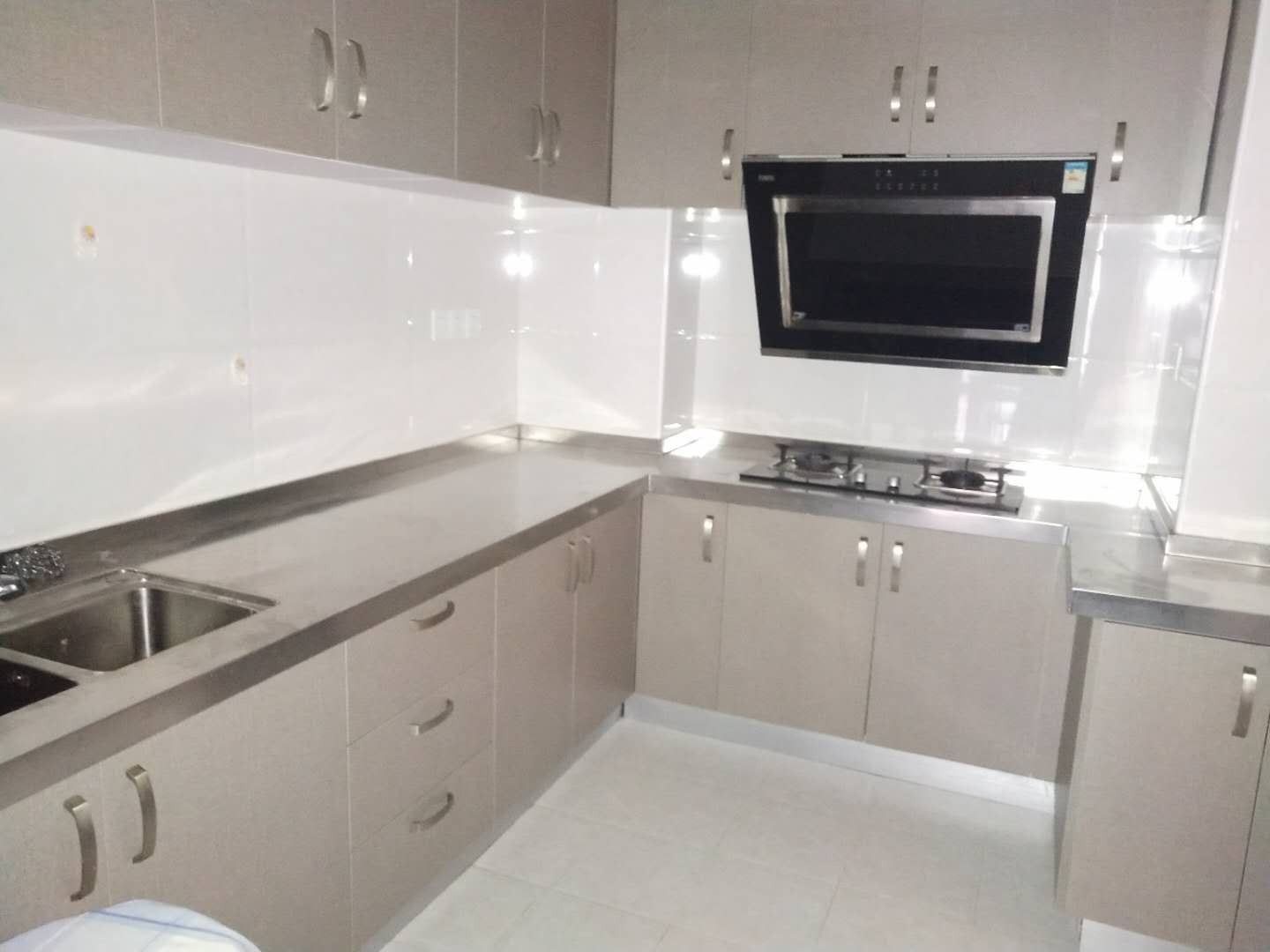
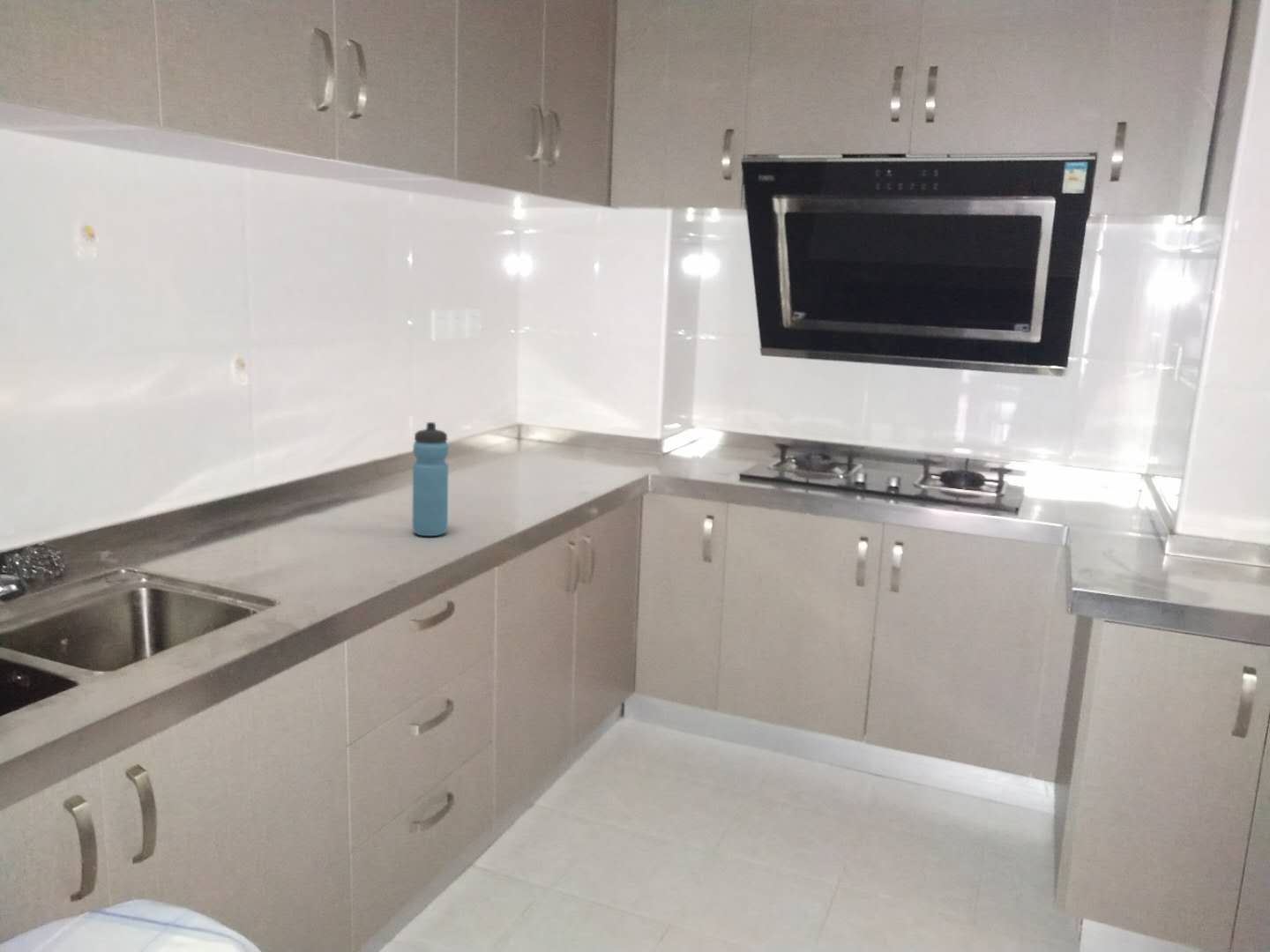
+ water bottle [412,421,449,537]
